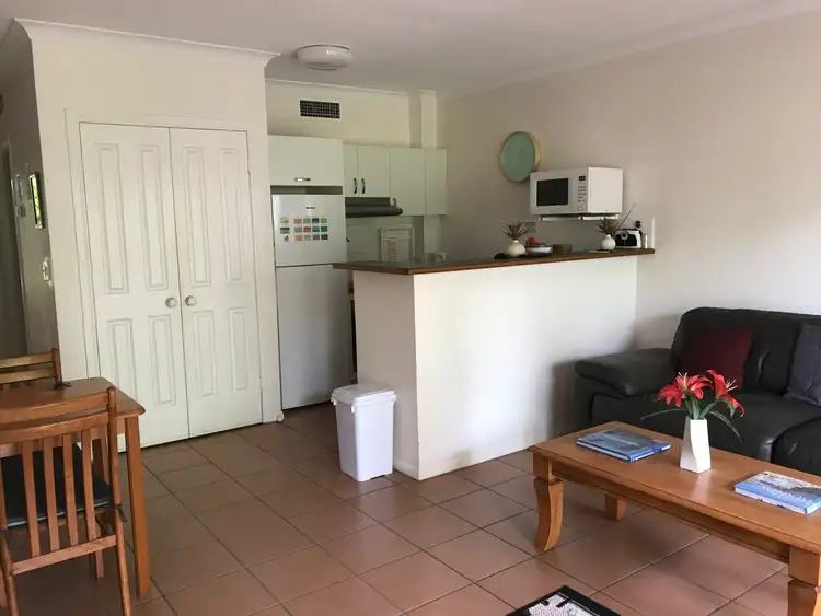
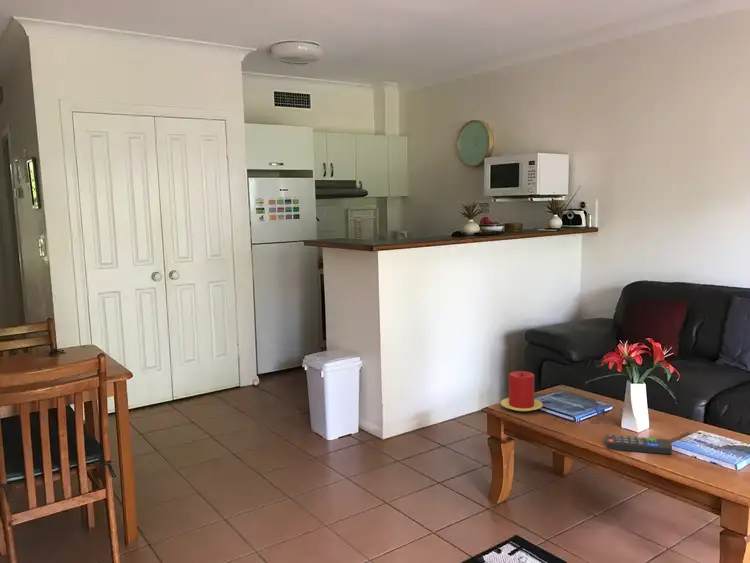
+ candle [500,370,544,412]
+ remote control [604,434,673,455]
